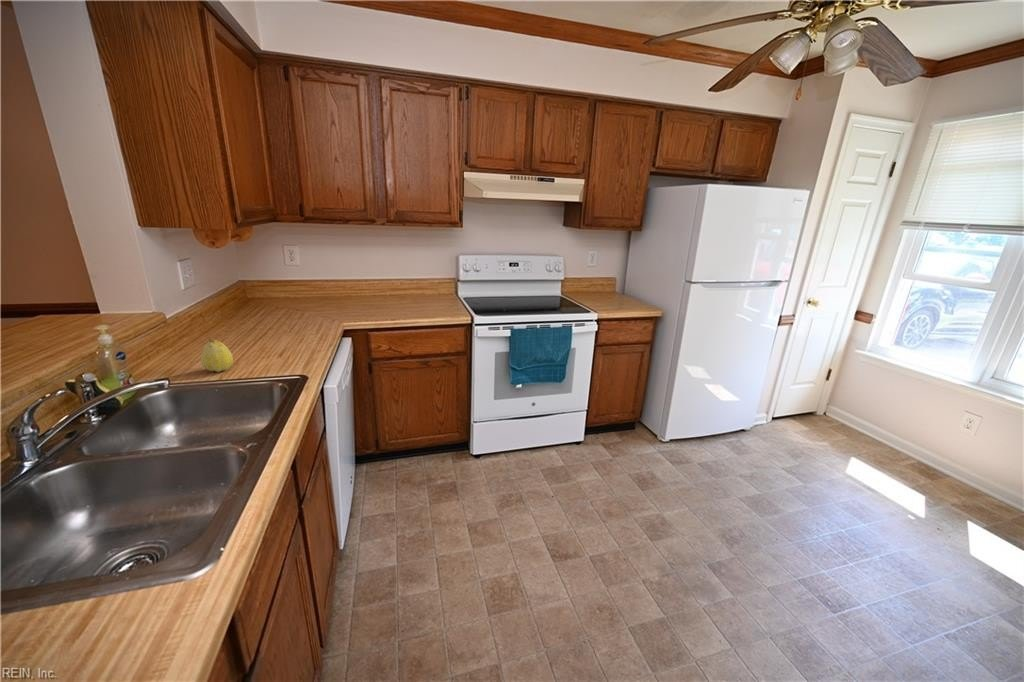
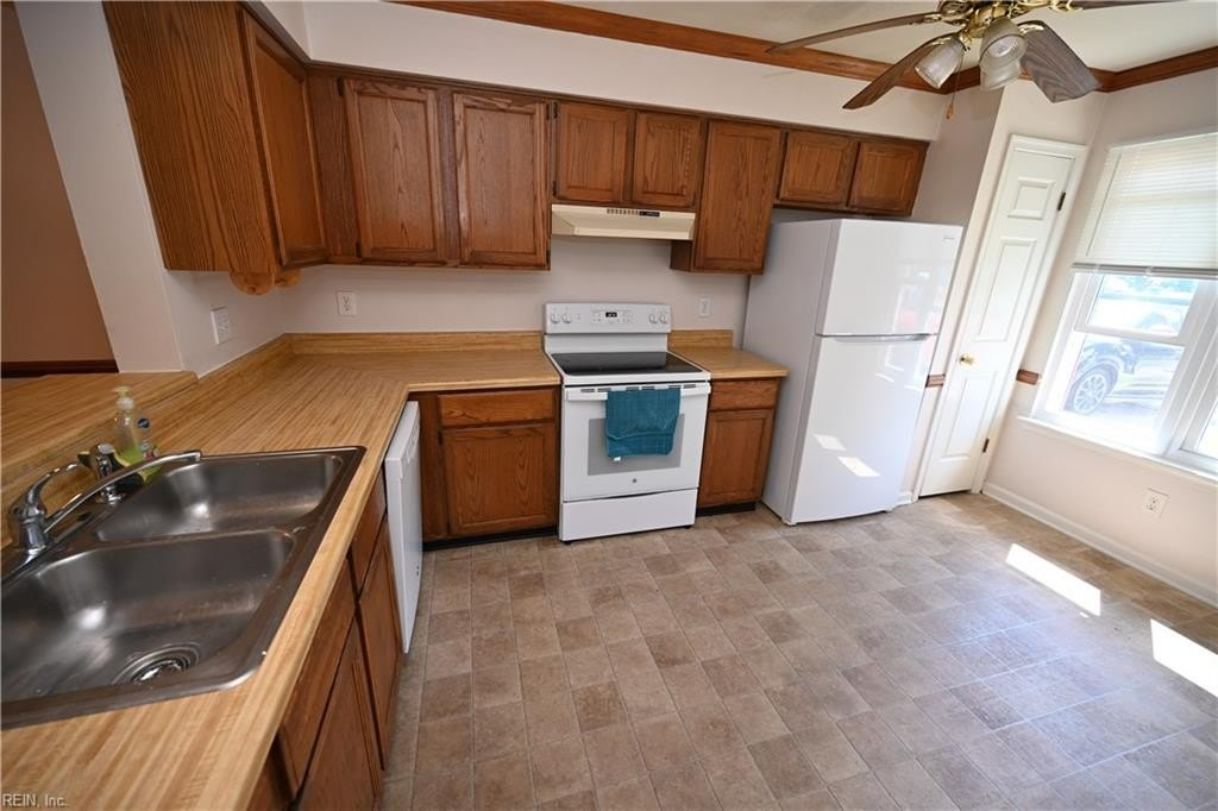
- fruit [200,337,234,373]
